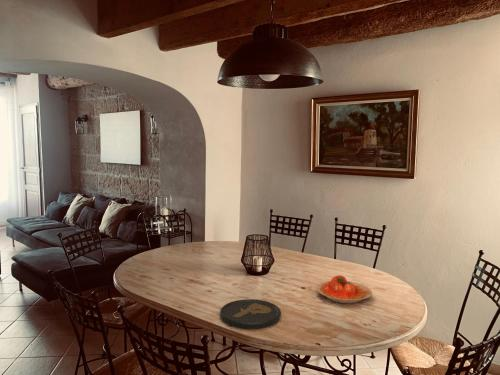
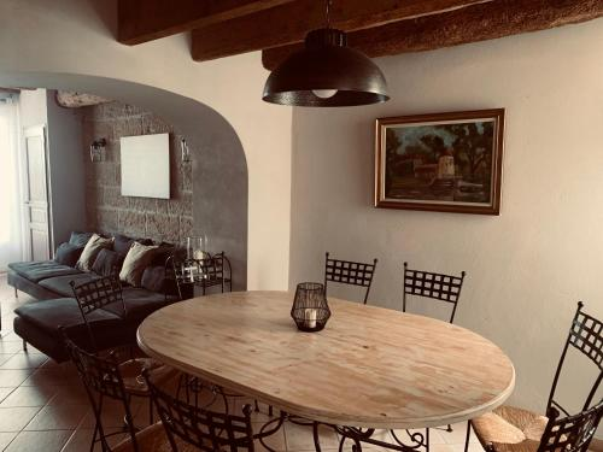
- plate [315,274,373,304]
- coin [219,298,282,329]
